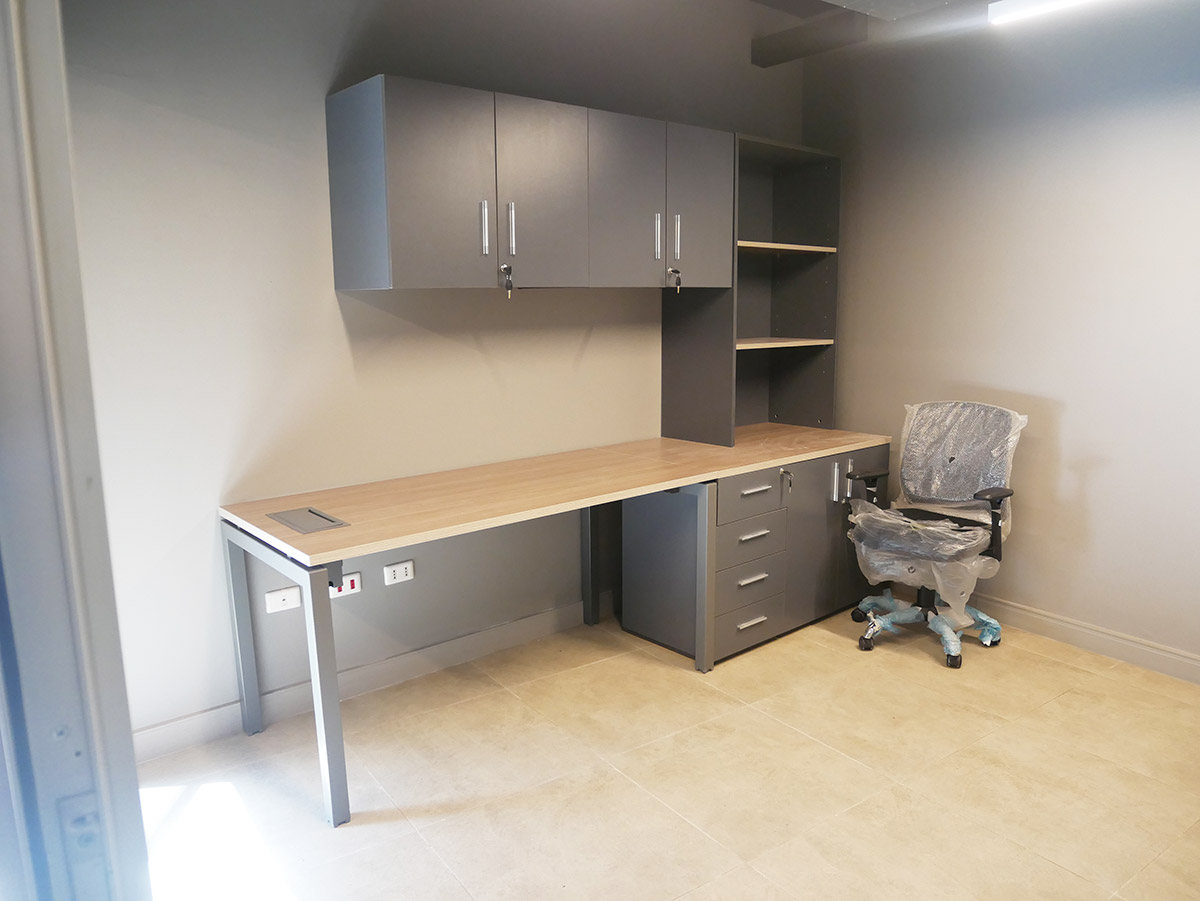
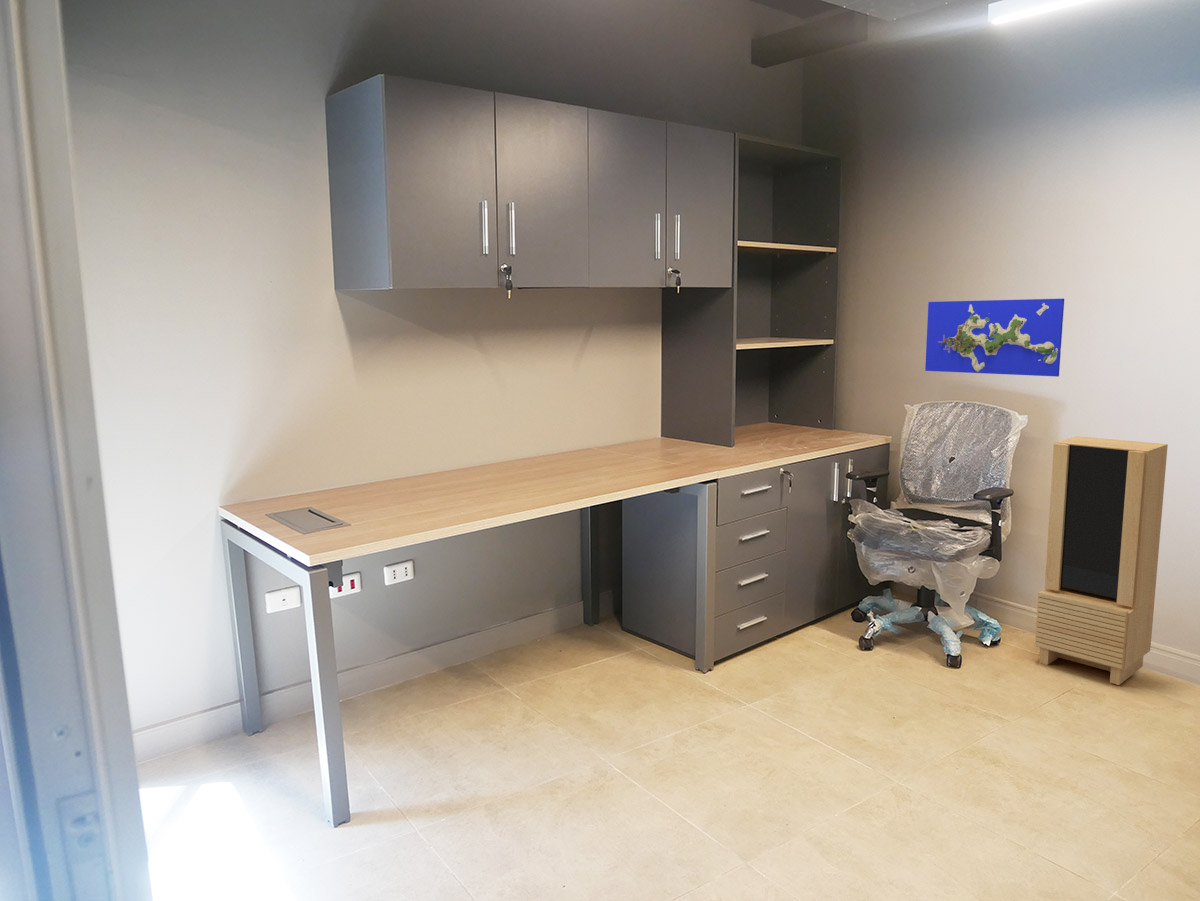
+ storage cabinet [1034,435,1169,686]
+ world map [924,298,1065,378]
